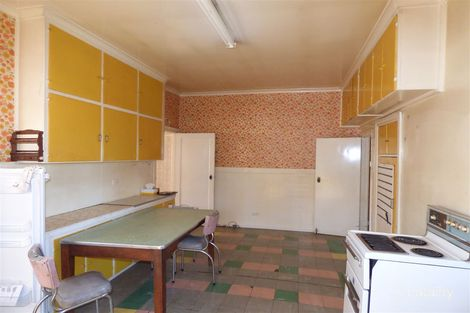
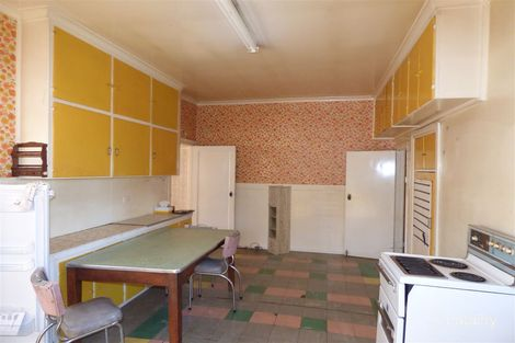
+ storage cabinet [266,184,293,256]
